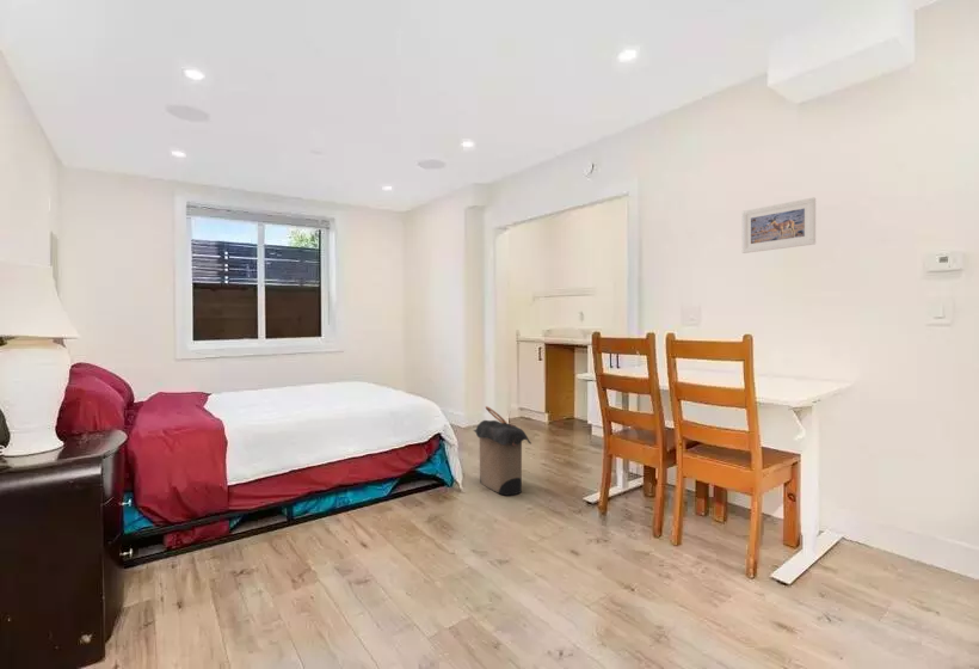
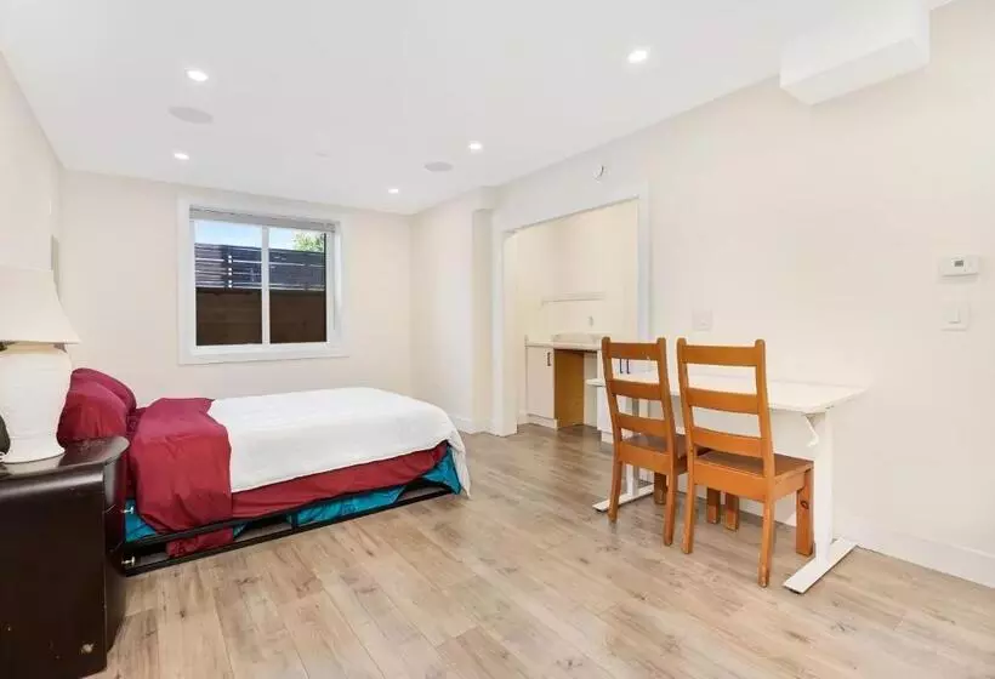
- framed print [741,196,817,254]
- laundry hamper [472,405,532,497]
